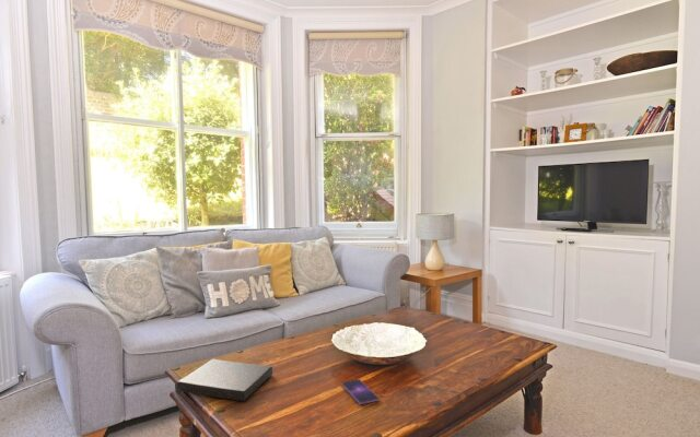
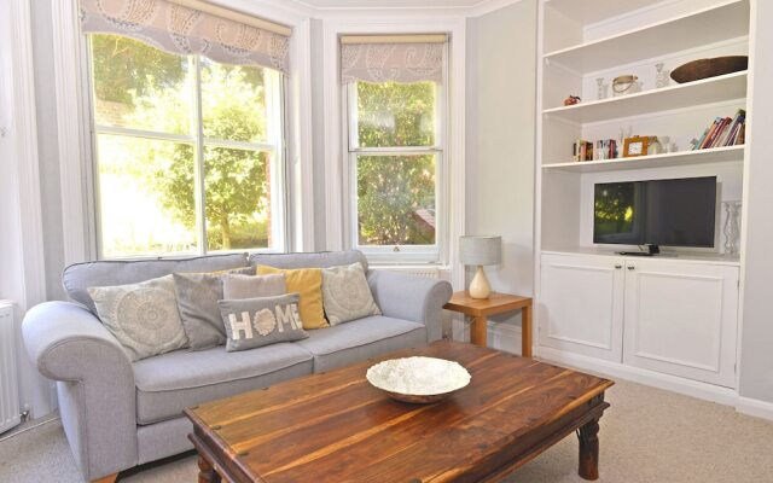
- smartphone [340,378,380,405]
- book [176,358,273,402]
